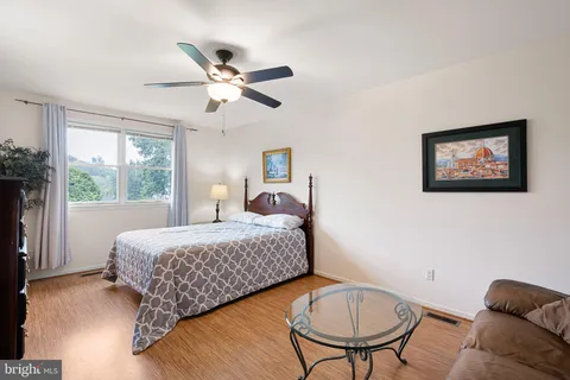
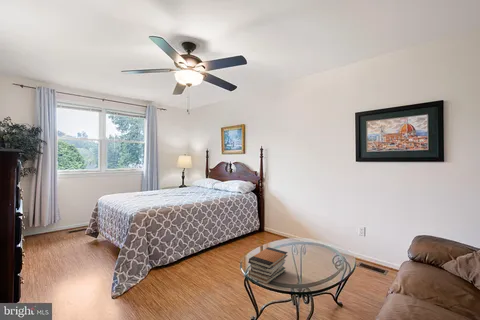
+ book stack [247,246,289,285]
